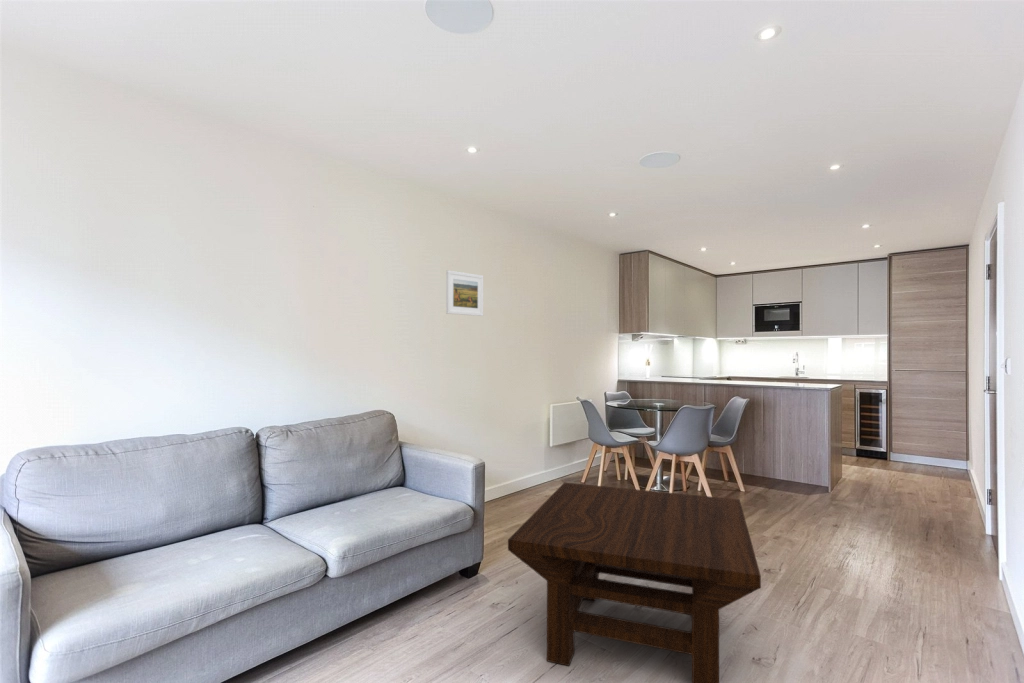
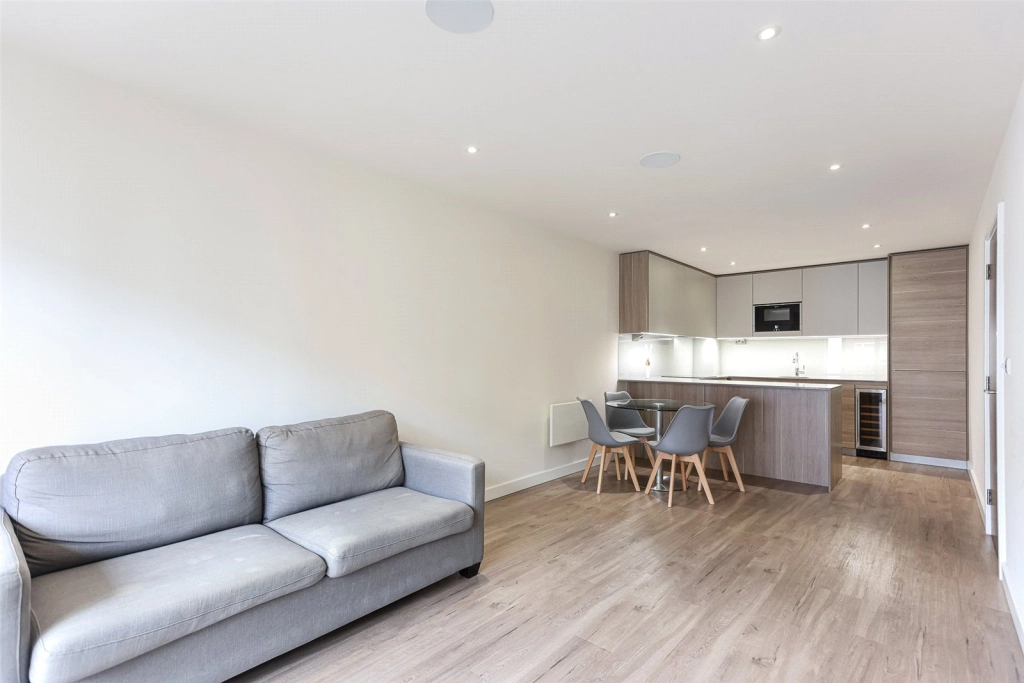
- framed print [445,269,484,317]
- coffee table [507,482,762,683]
